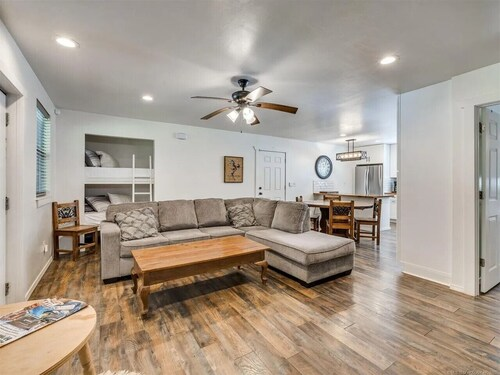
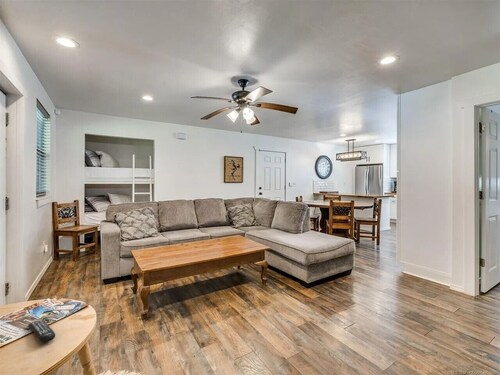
+ remote control [28,318,56,344]
